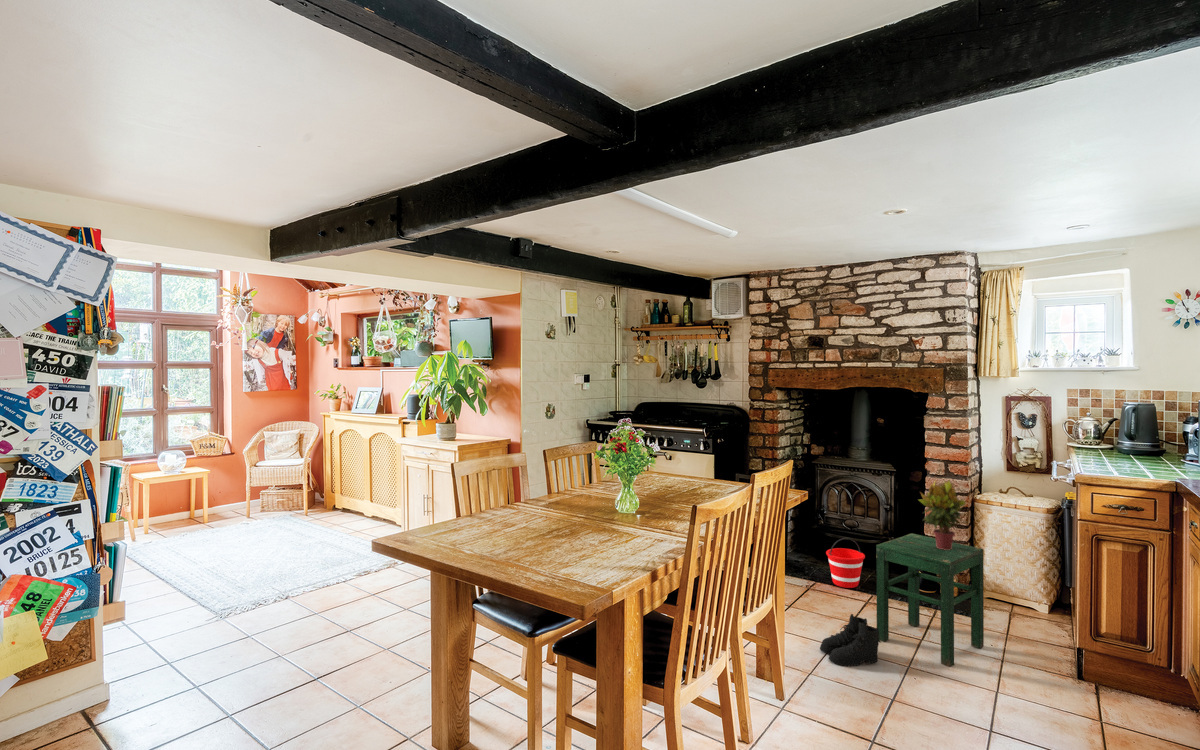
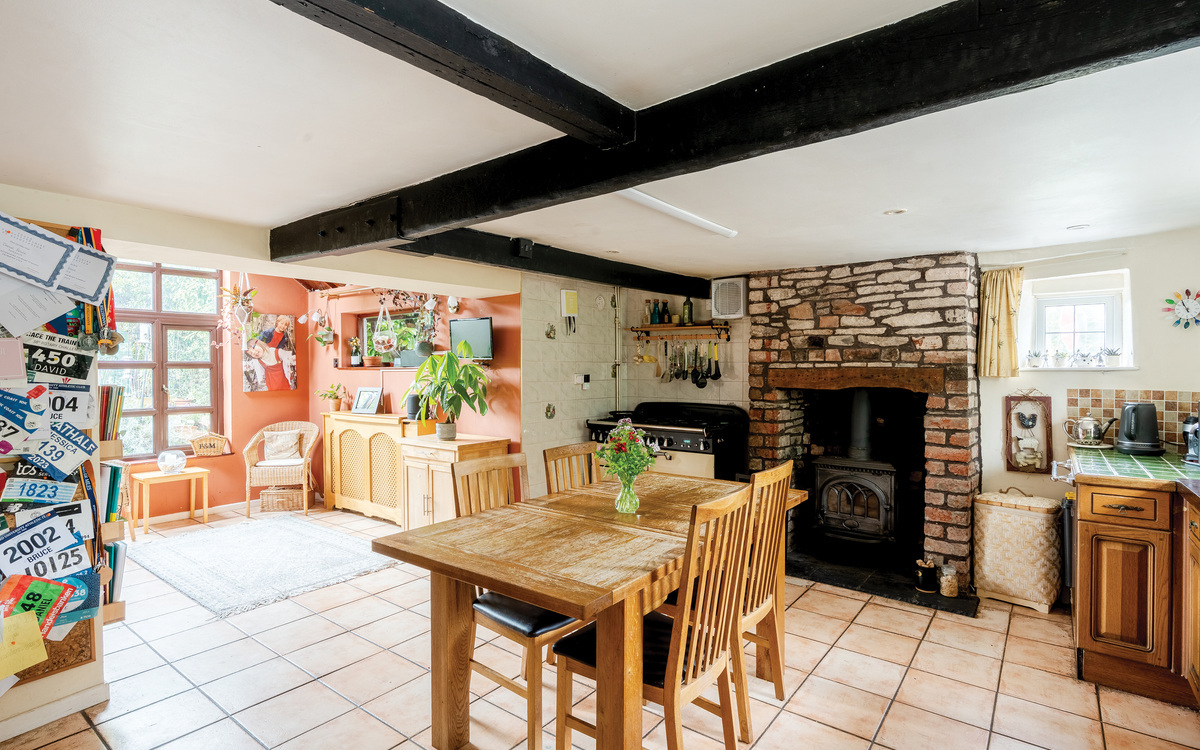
- stool [875,533,985,668]
- boots [819,613,882,668]
- potted plant [917,479,967,550]
- bucket [825,537,866,589]
